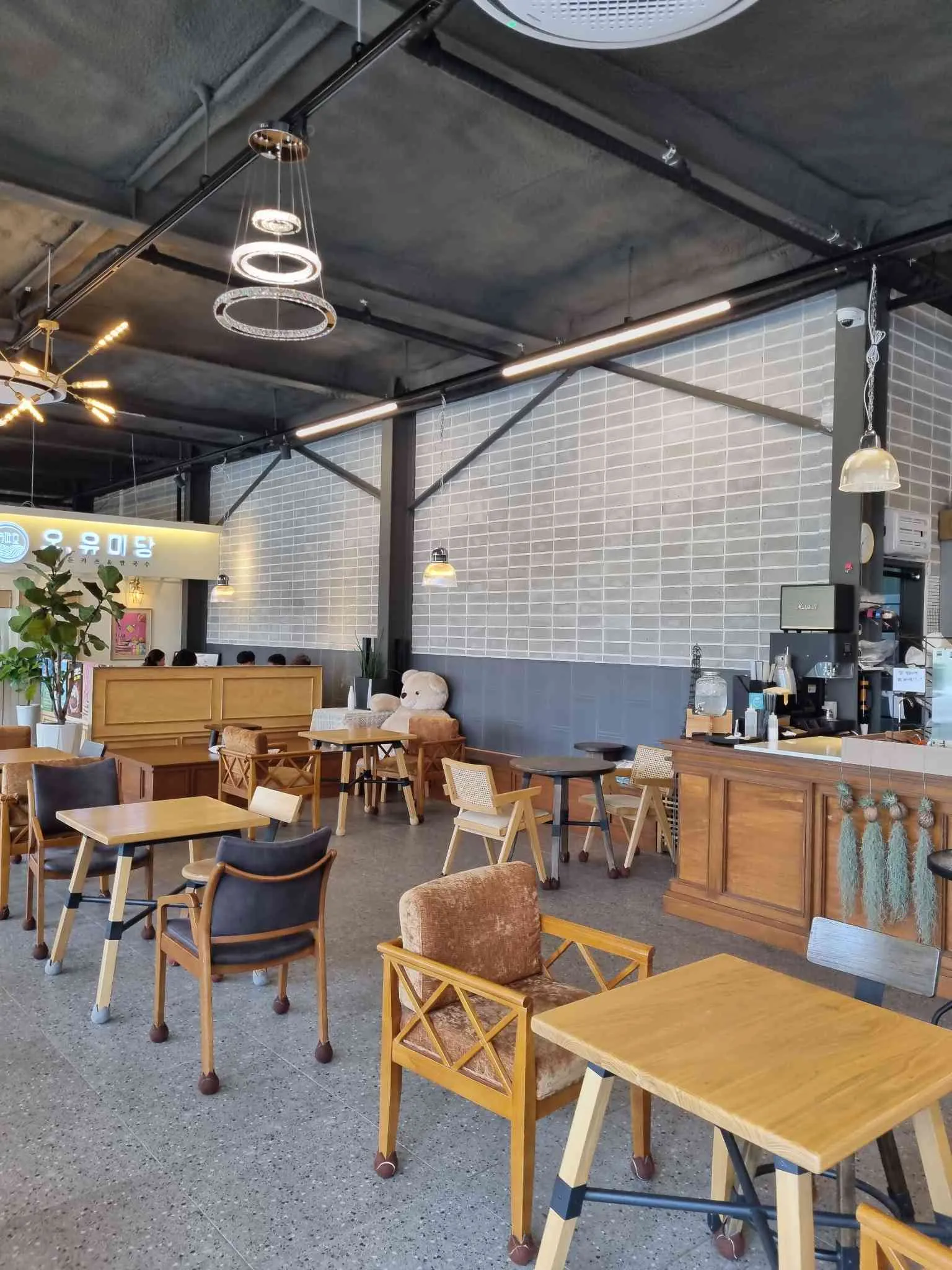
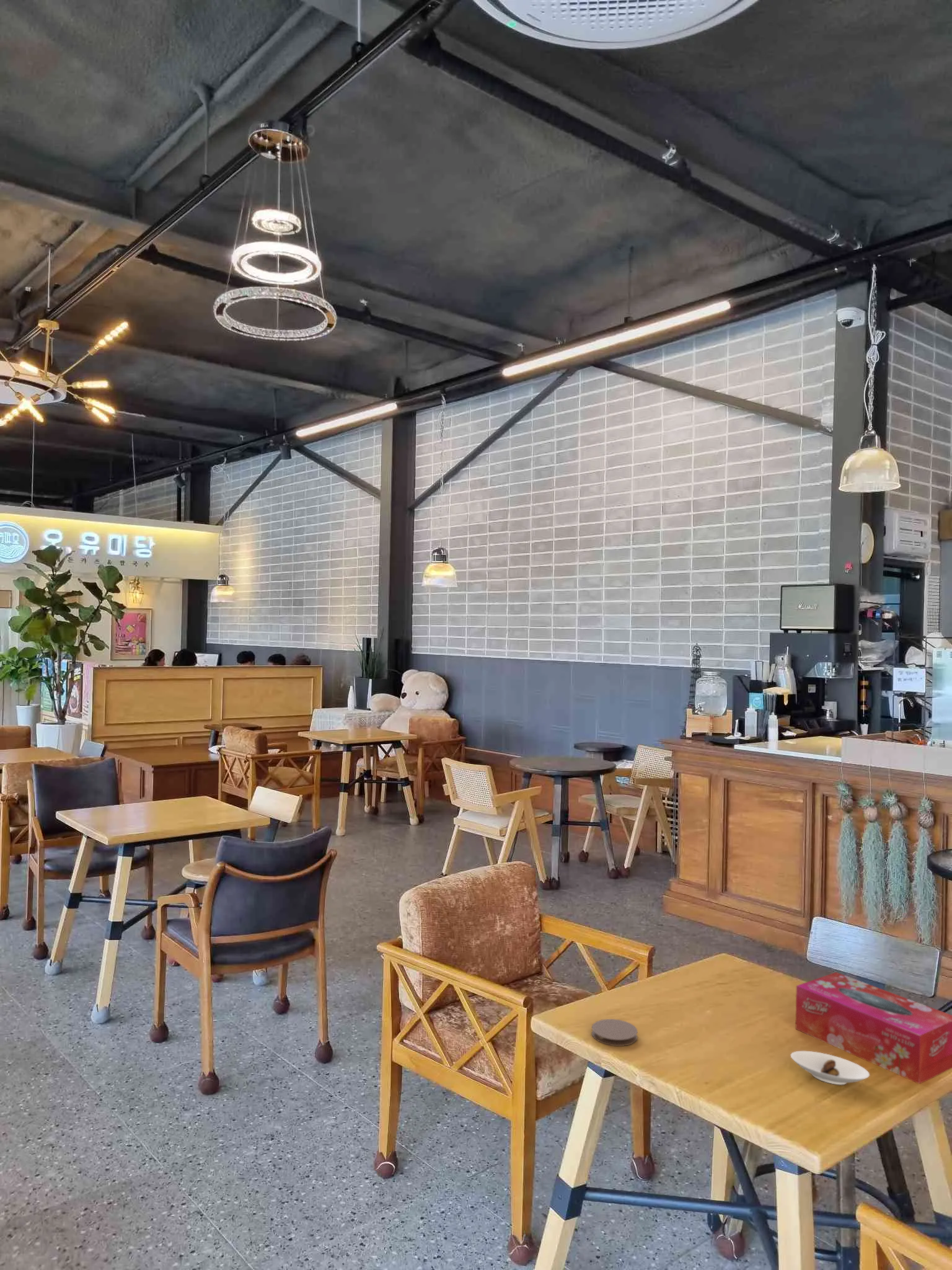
+ coaster [591,1018,638,1047]
+ tissue box [795,972,952,1085]
+ saucer [790,1050,870,1085]
